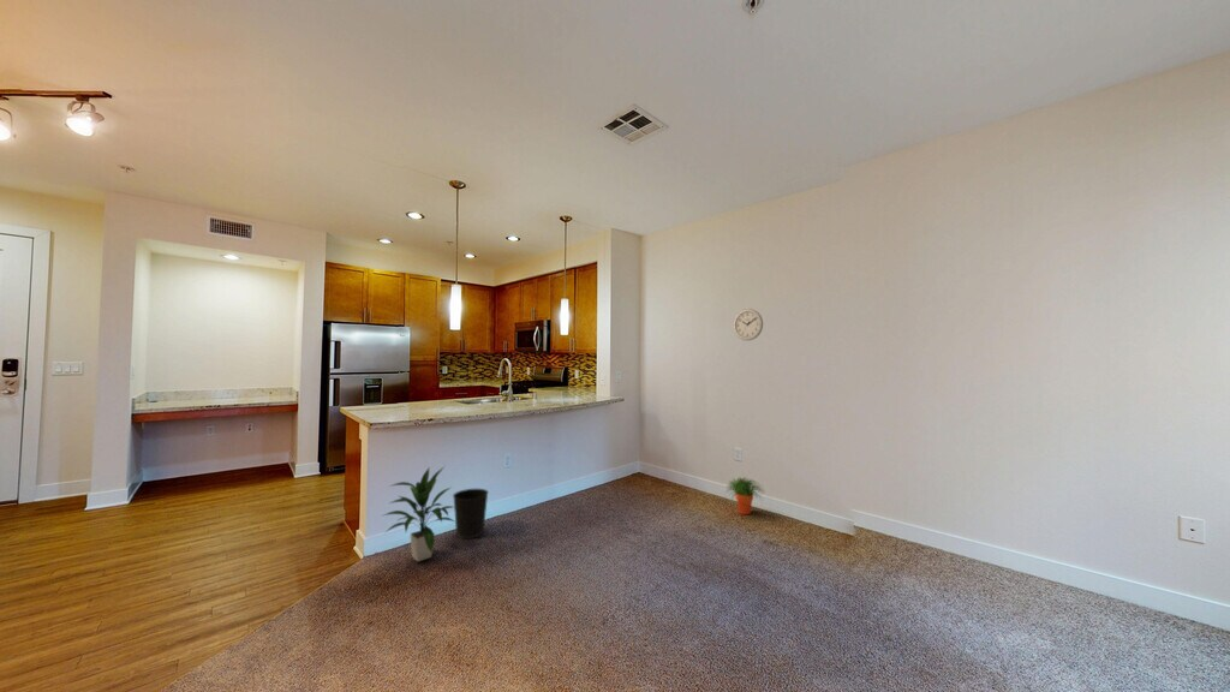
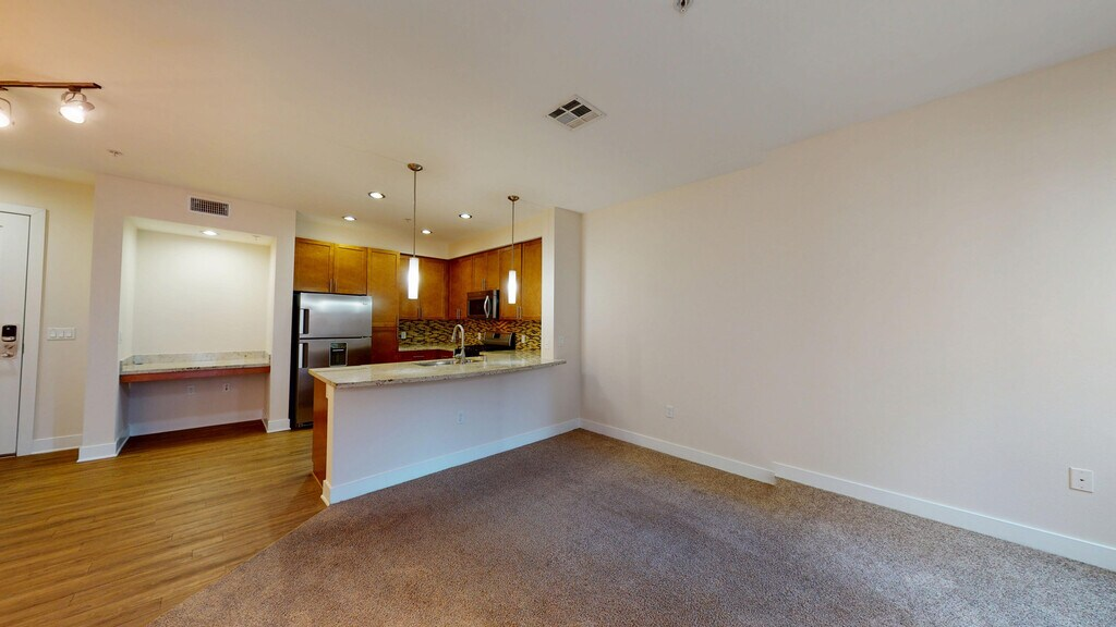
- wastebasket [452,488,490,539]
- indoor plant [380,465,455,562]
- potted plant [727,476,765,515]
- wall clock [733,308,764,342]
